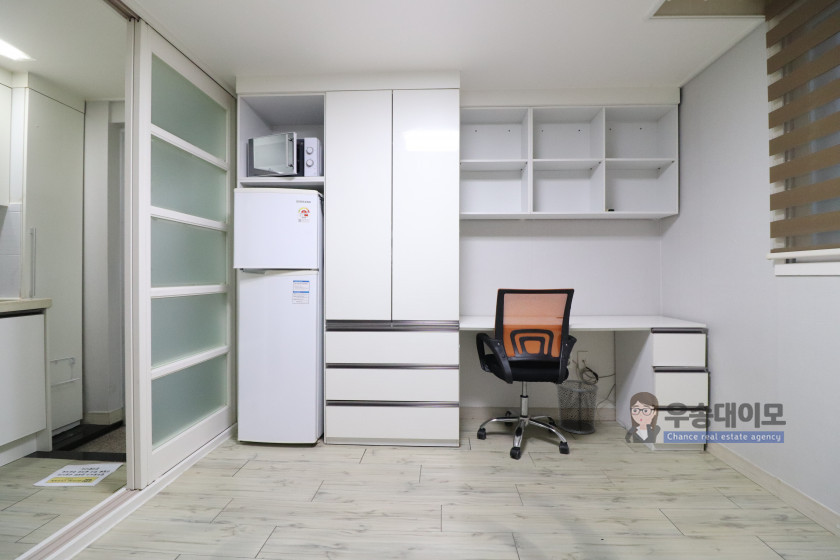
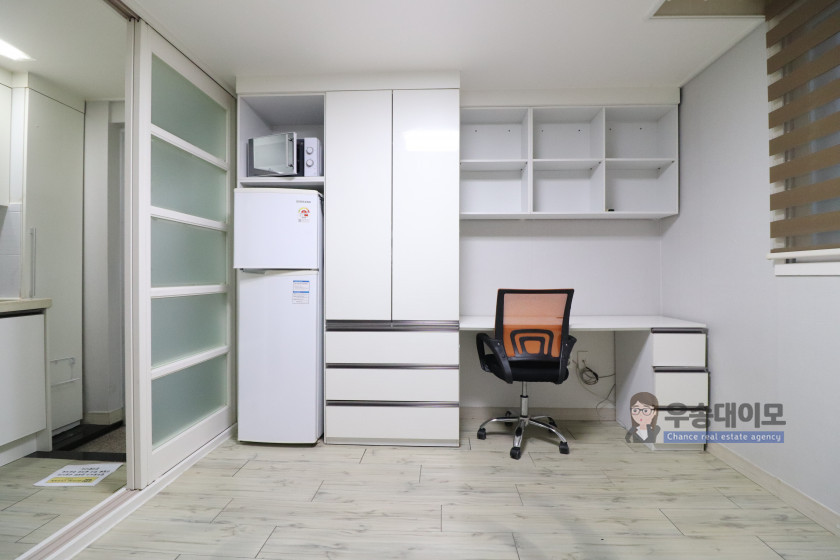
- waste bin [555,379,600,435]
